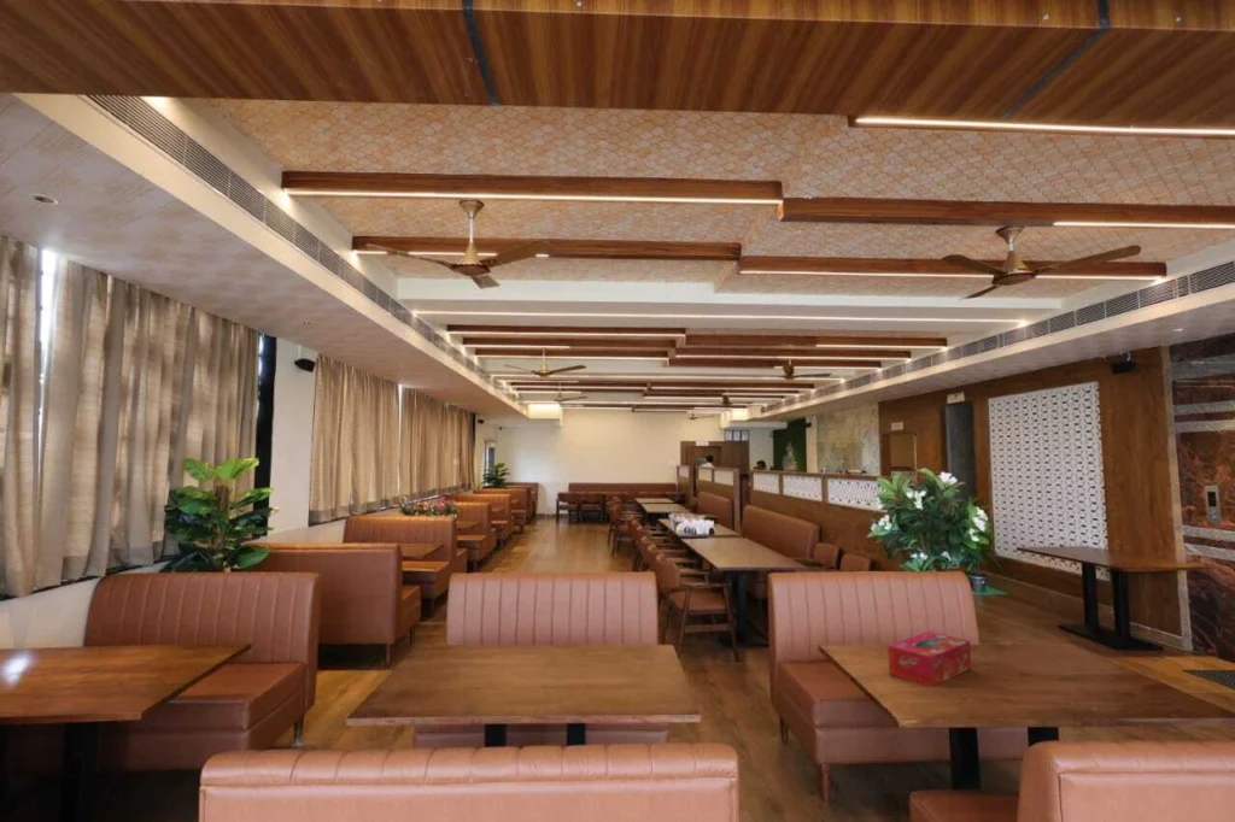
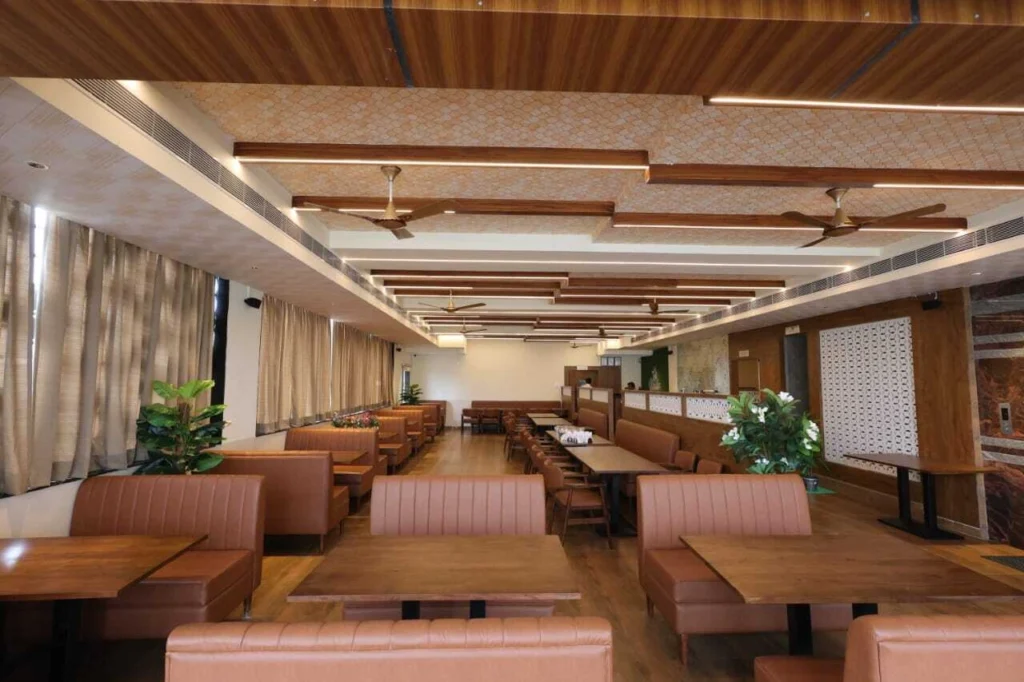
- tissue box [886,630,972,688]
